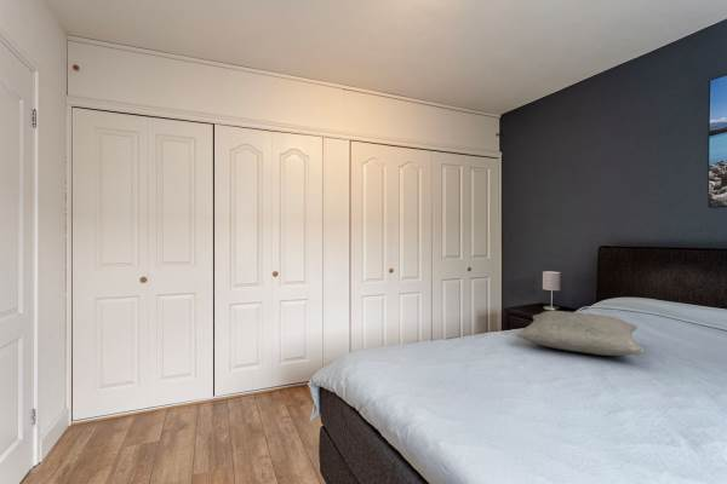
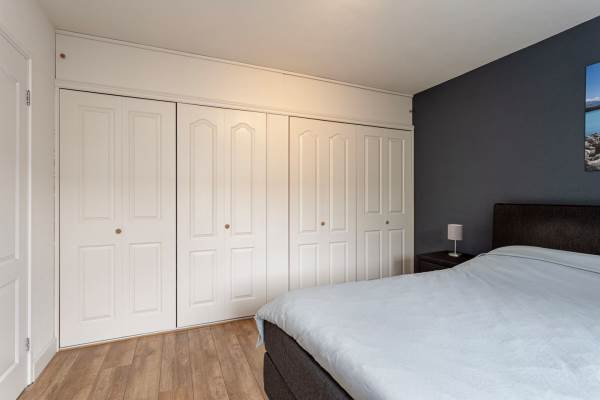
- pillow [515,310,646,357]
